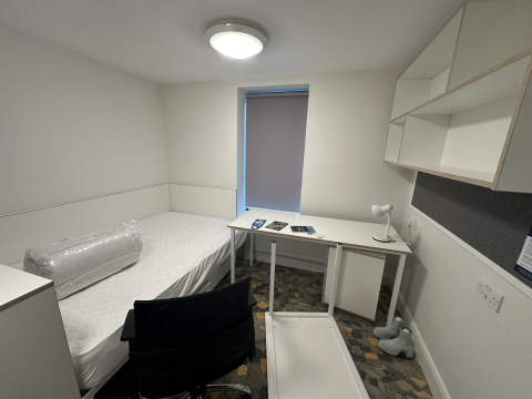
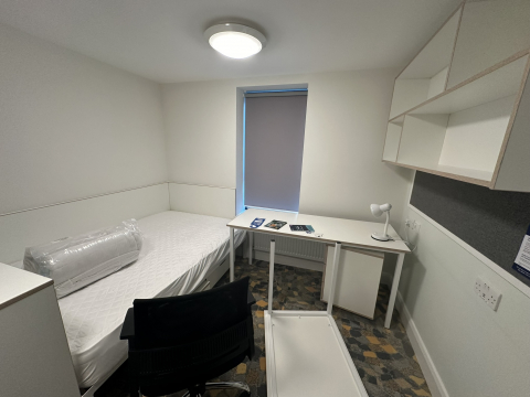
- boots [372,315,416,359]
